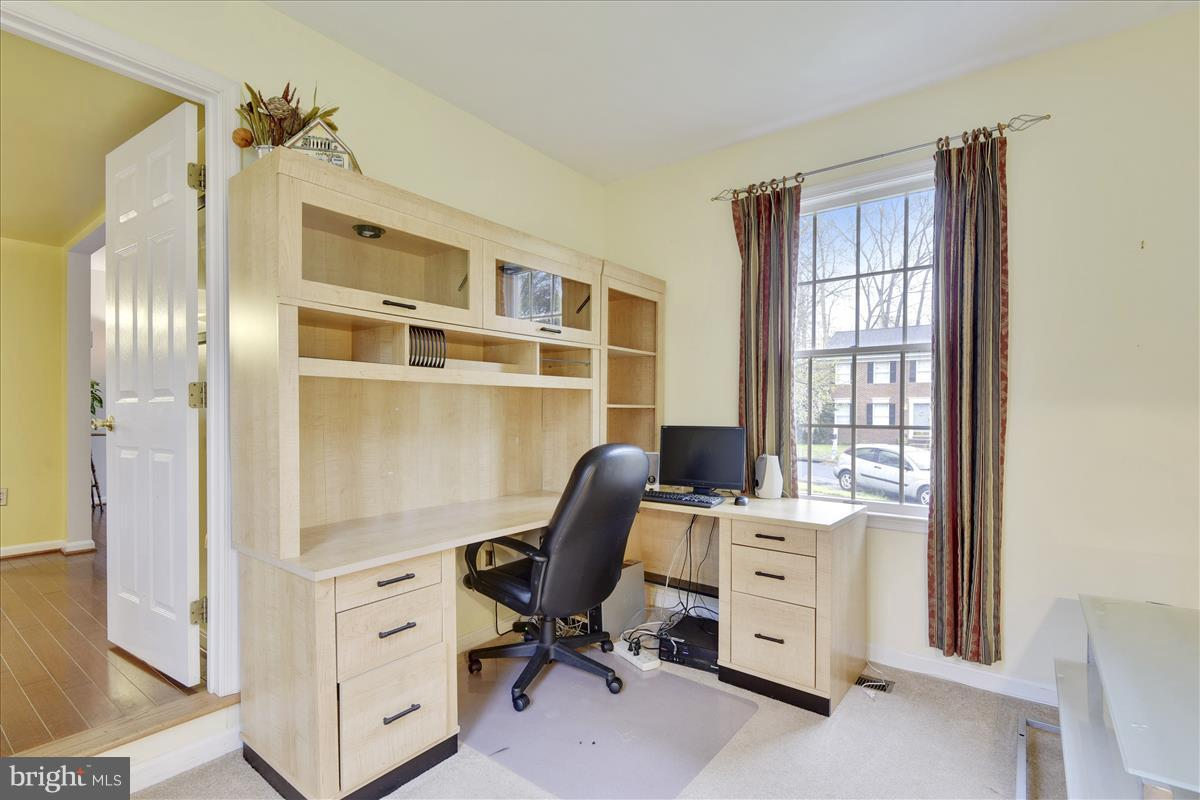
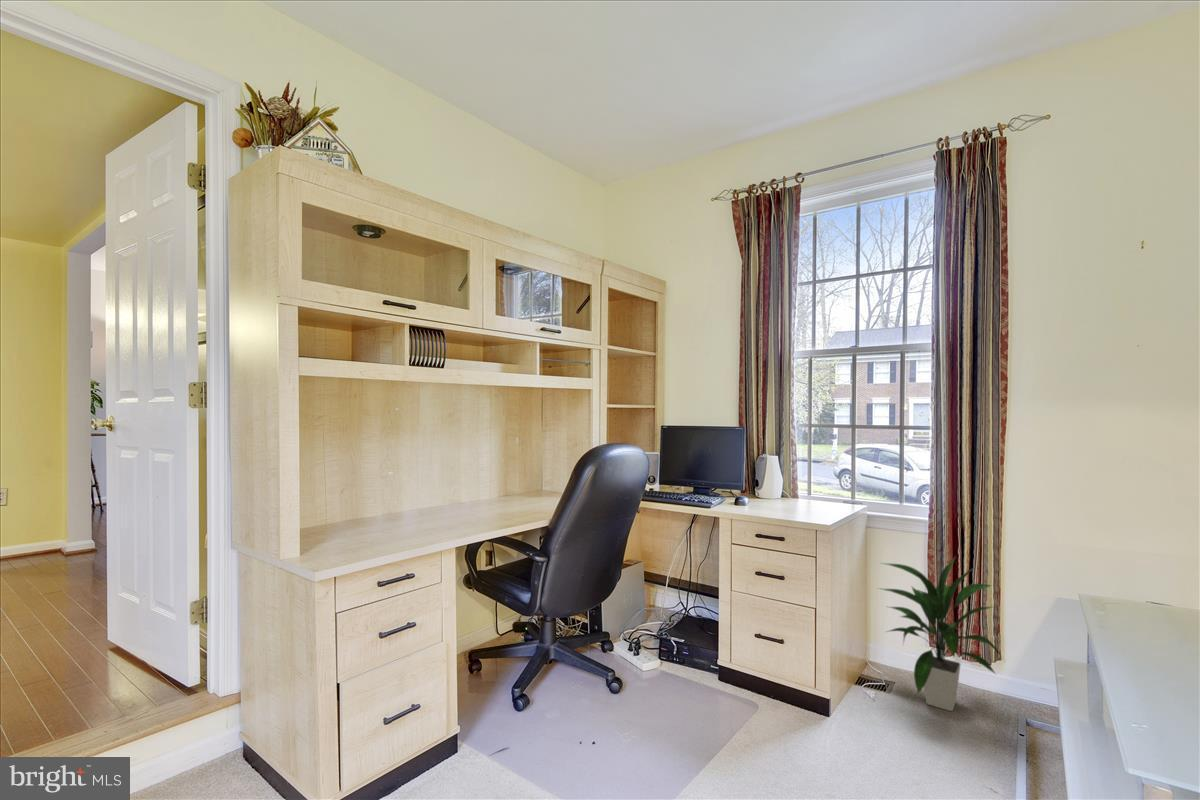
+ indoor plant [877,555,1005,712]
